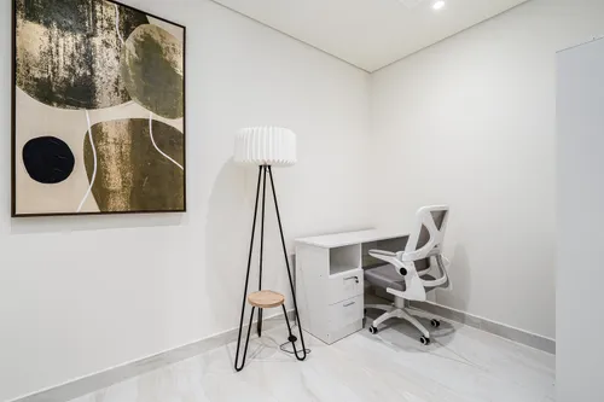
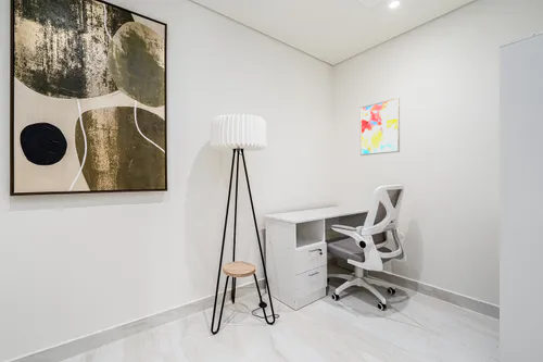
+ wall art [359,97,401,157]
